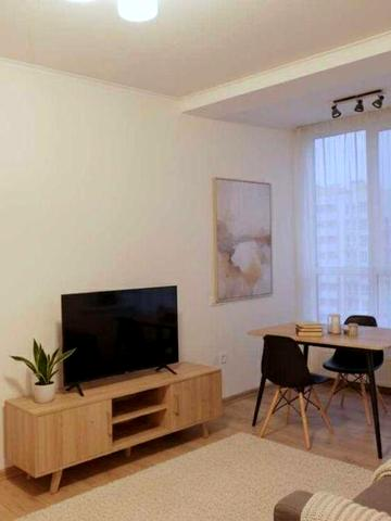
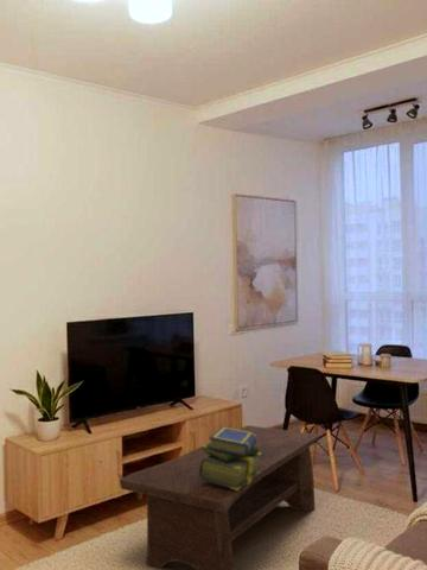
+ stack of books [199,425,261,490]
+ coffee table [119,424,321,570]
